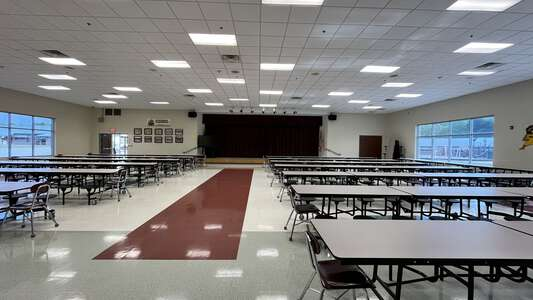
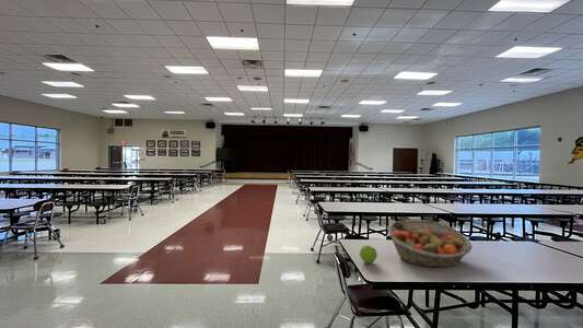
+ fruit basket [386,219,474,268]
+ apple [359,245,378,265]
